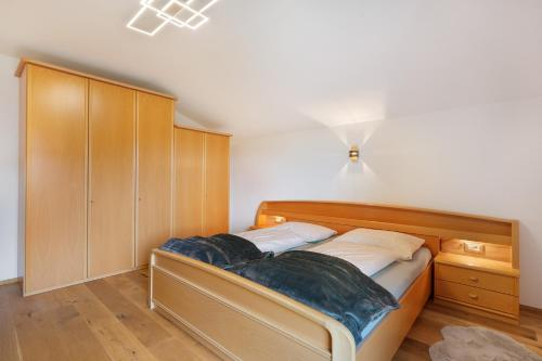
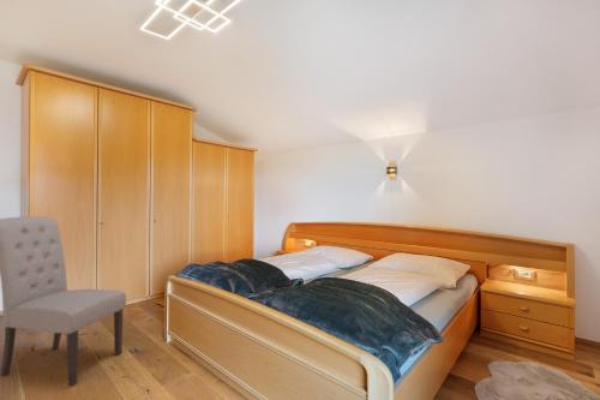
+ chair [0,215,127,387]
